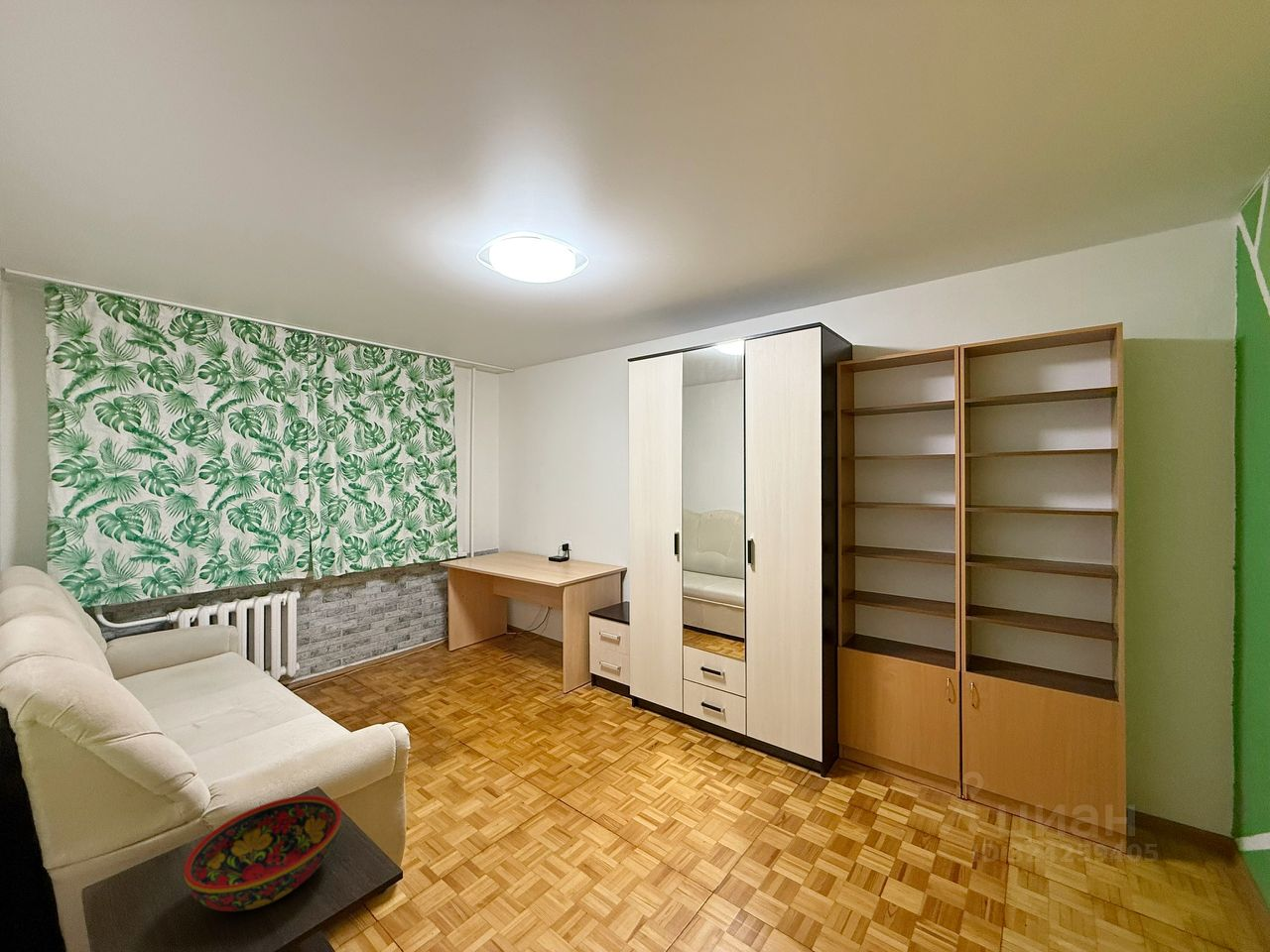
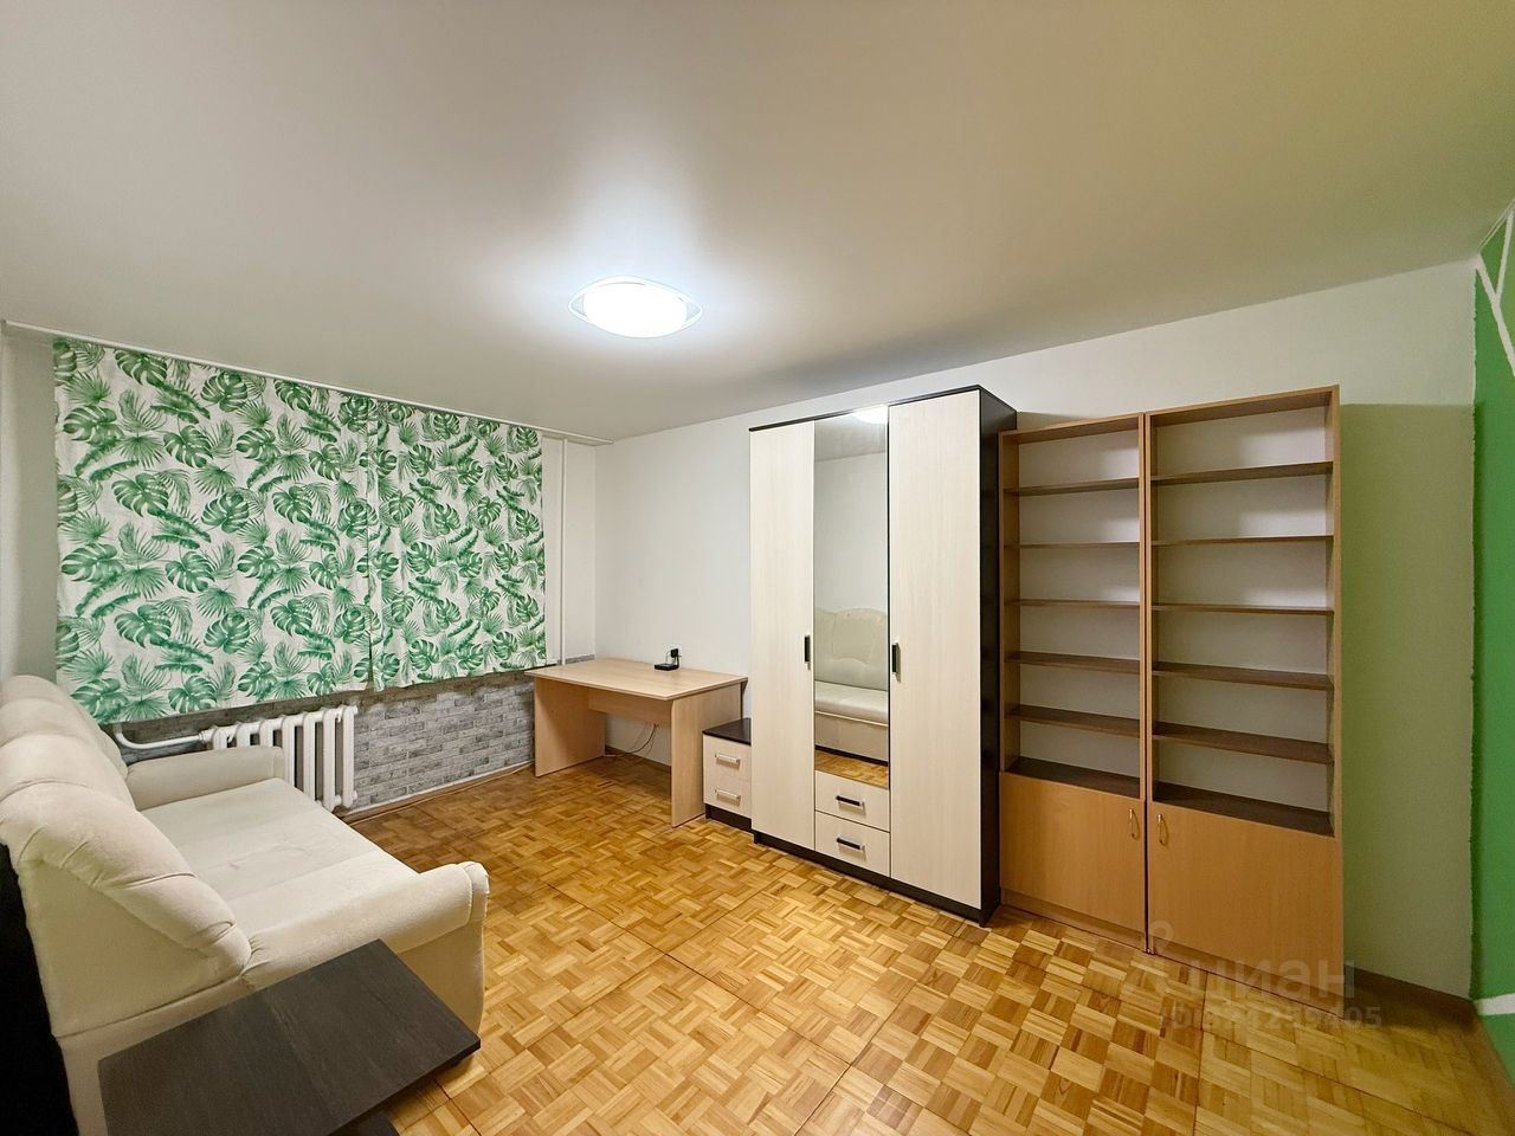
- bowl [183,794,342,912]
